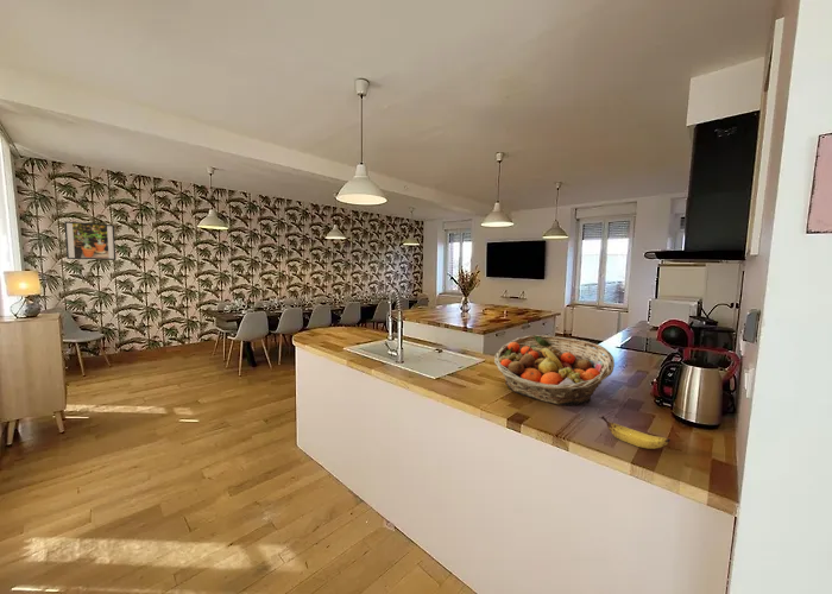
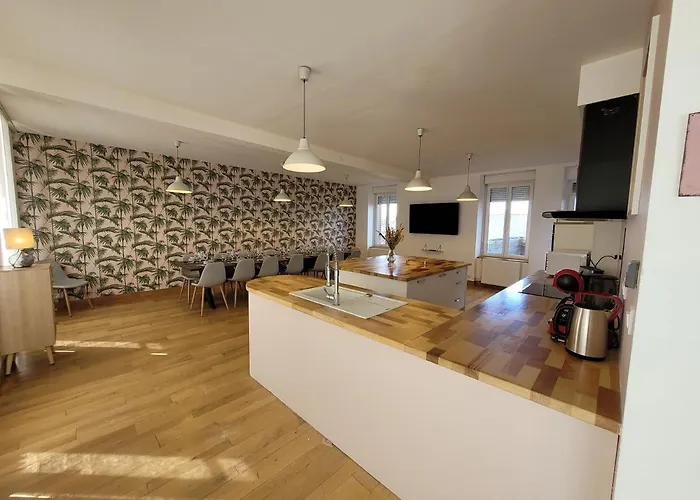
- banana [600,415,672,450]
- fruit basket [493,334,616,406]
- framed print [63,221,116,261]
